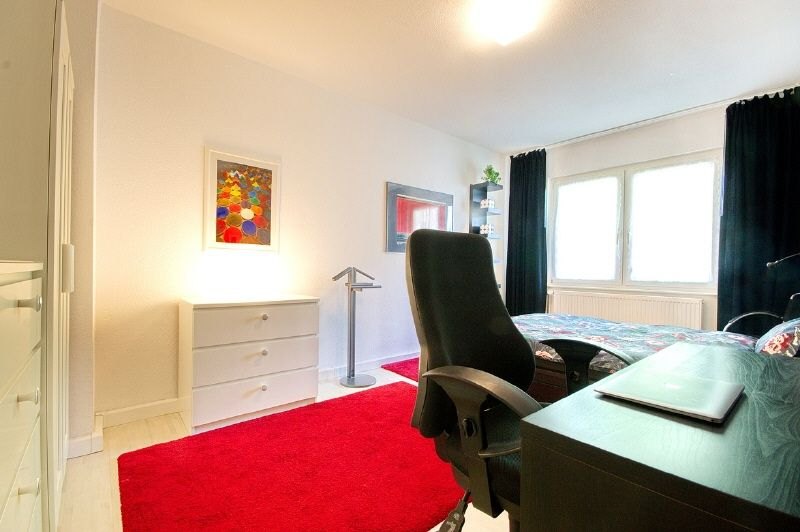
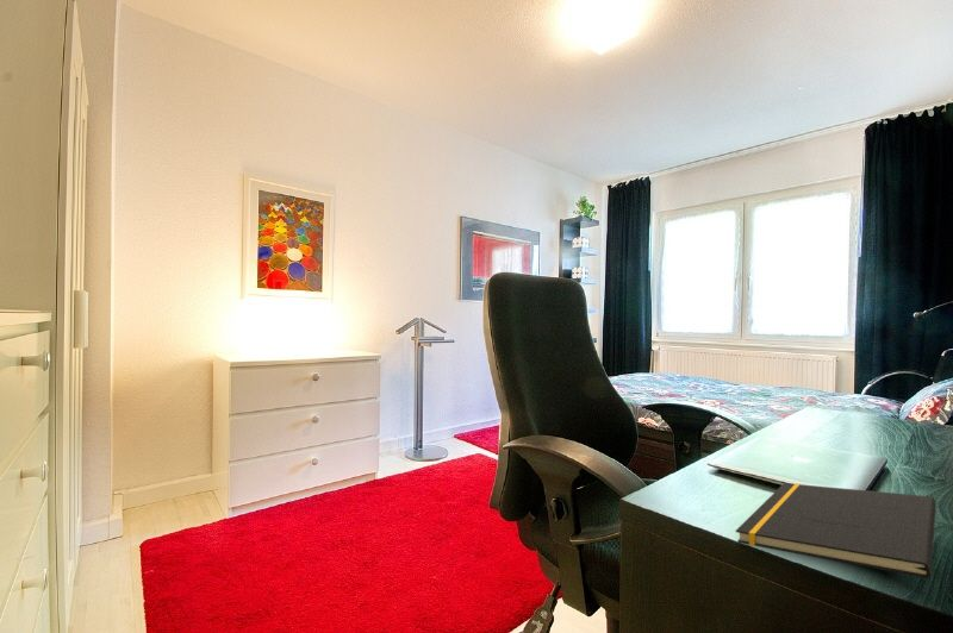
+ notepad [735,482,938,579]
